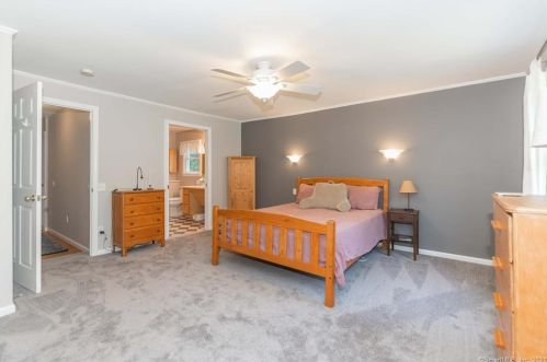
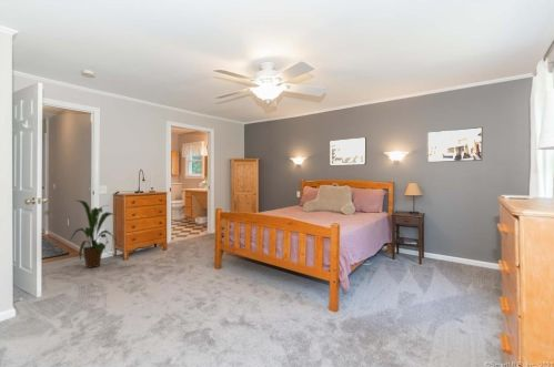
+ house plant [69,200,121,269]
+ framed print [426,126,484,163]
+ wall art [329,136,367,166]
